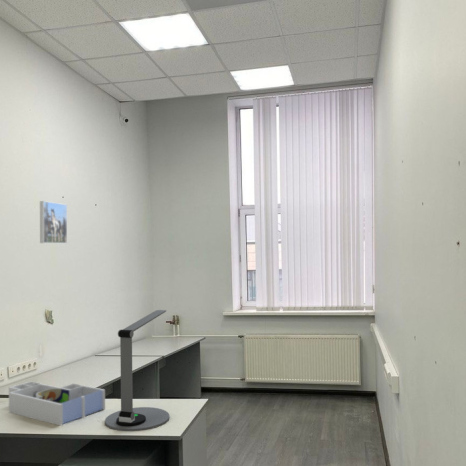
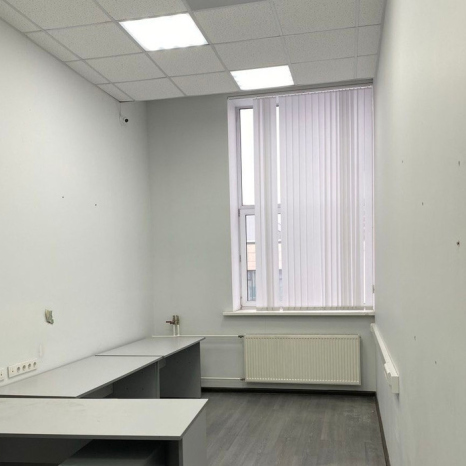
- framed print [39,200,68,244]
- desk organizer [8,380,106,427]
- desk lamp [104,309,170,432]
